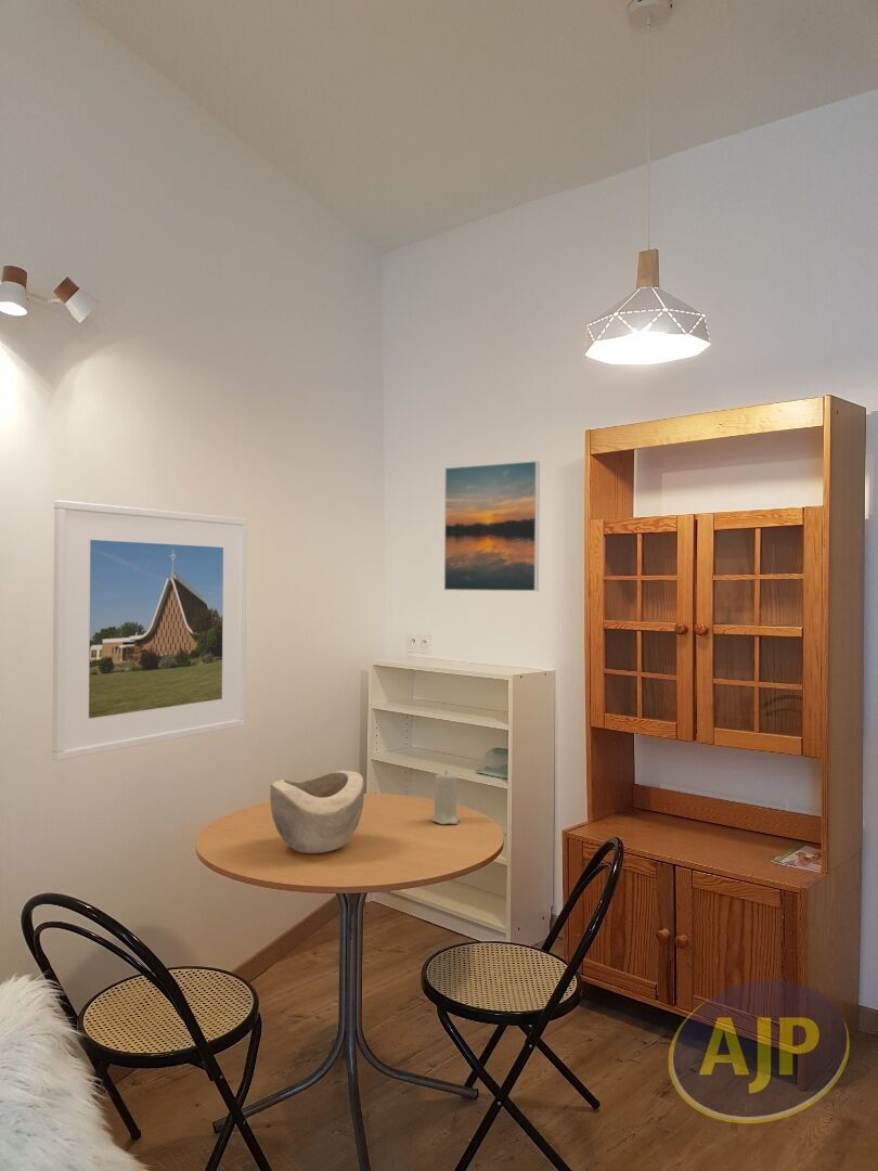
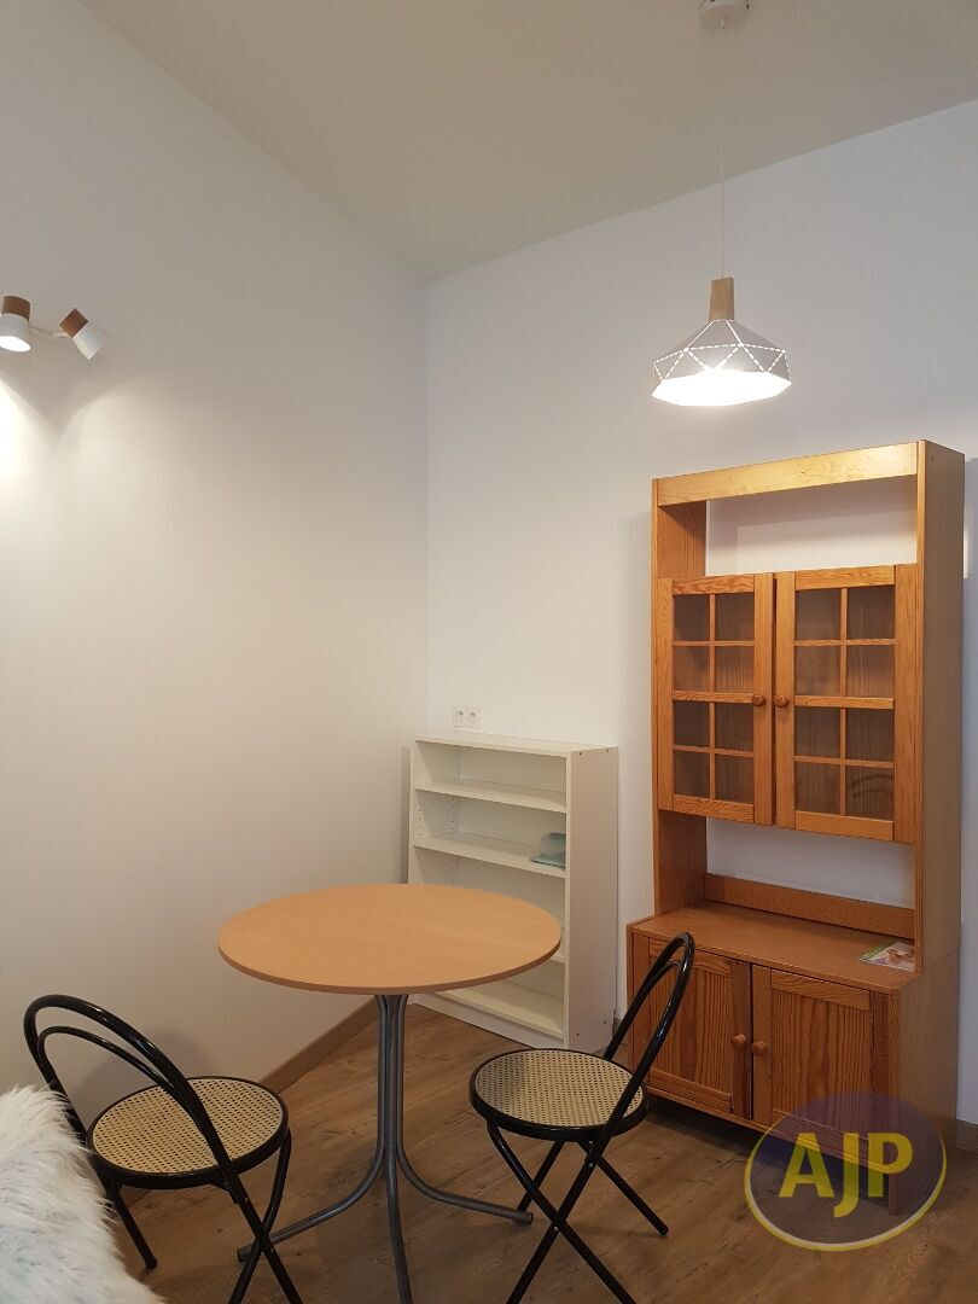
- candle [430,770,461,825]
- decorative bowl [269,770,365,854]
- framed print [443,460,541,592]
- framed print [51,499,247,762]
